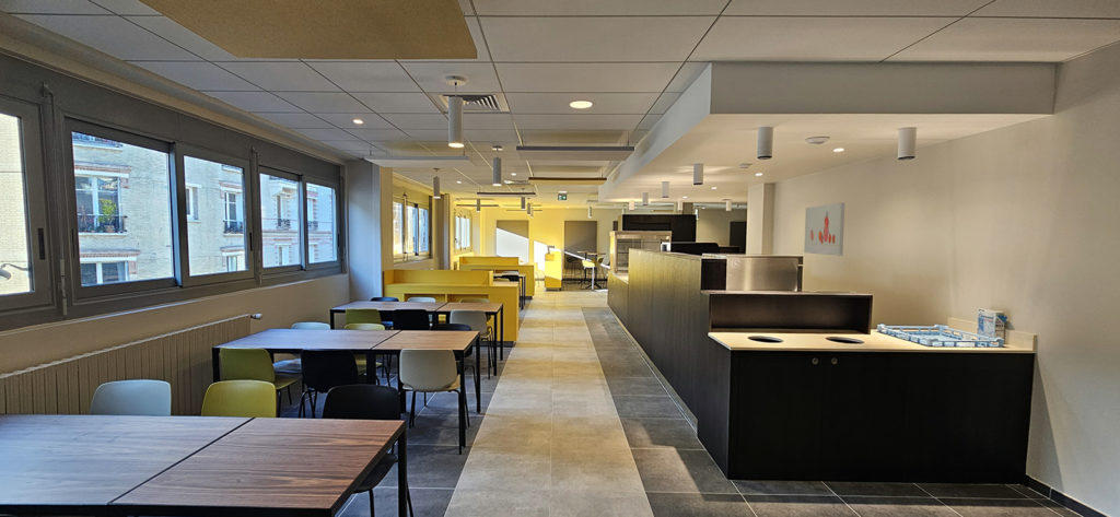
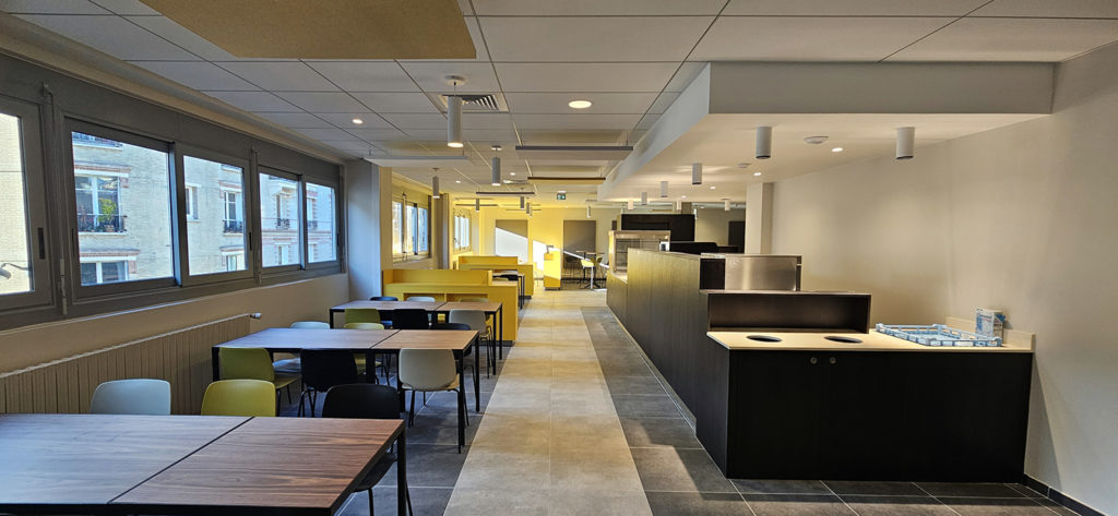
- wall art [803,202,845,257]
